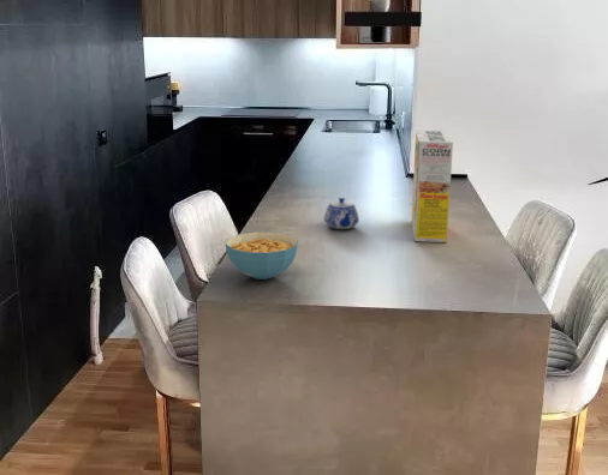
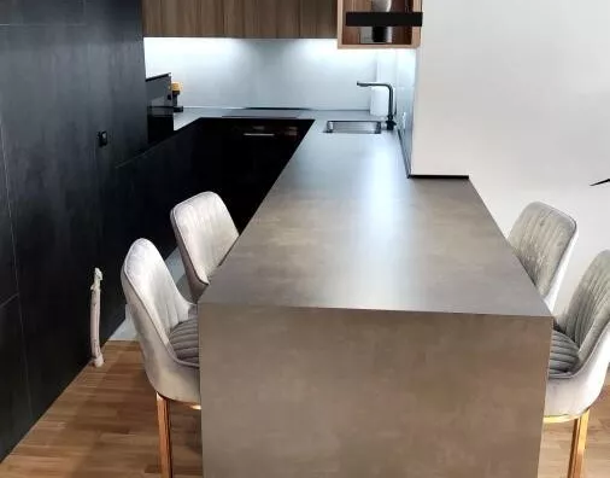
- cereal box [411,130,454,243]
- cereal bowl [225,230,299,281]
- teapot [323,197,360,230]
